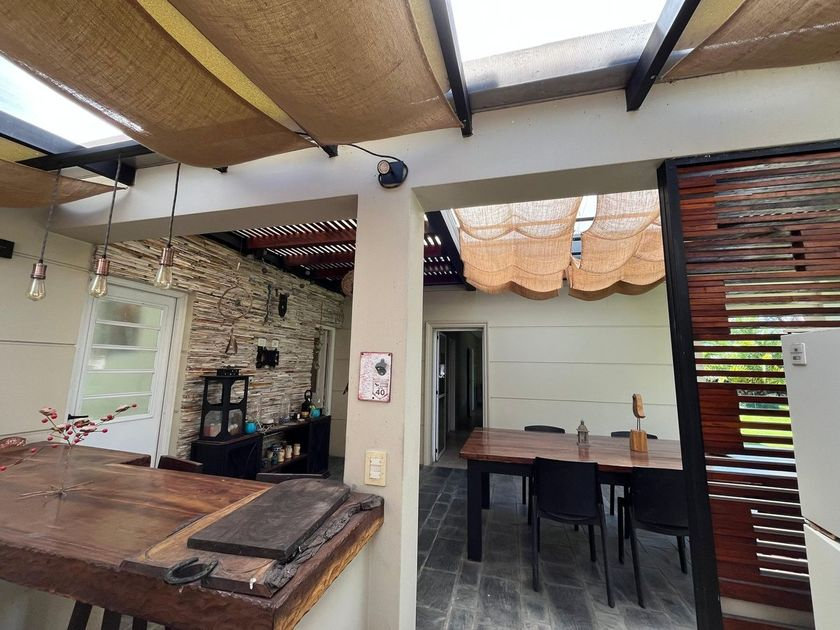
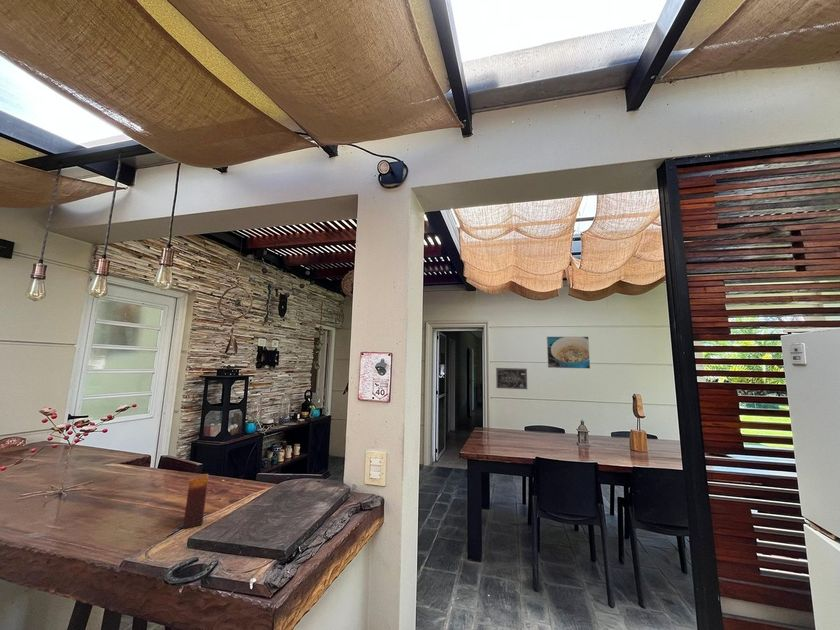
+ candle [182,473,210,530]
+ wall art [495,367,528,390]
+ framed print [546,336,591,370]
